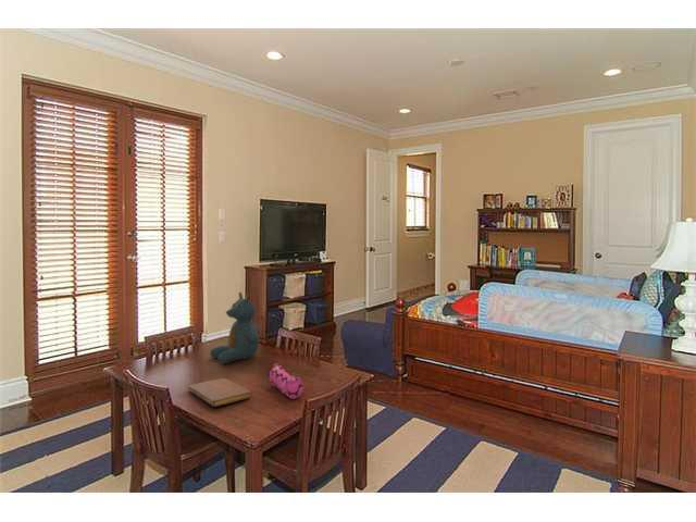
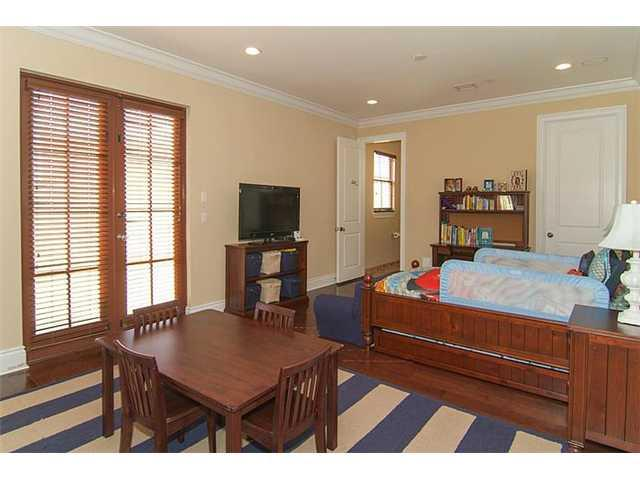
- notebook [187,377,252,408]
- pencil case [265,362,304,400]
- teddy bear [209,291,260,364]
